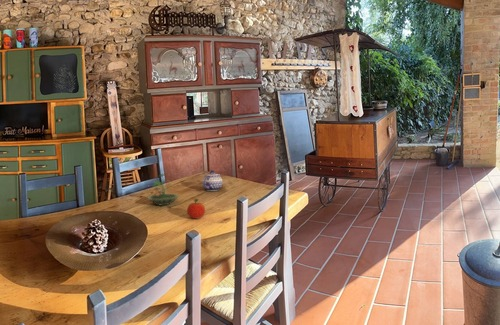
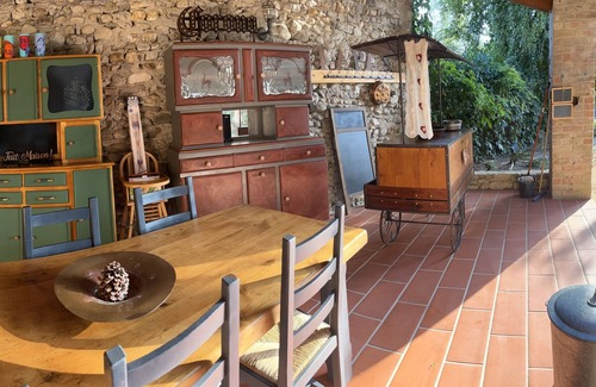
- terrarium [146,172,180,207]
- teapot [201,169,223,192]
- fruit [186,198,206,220]
